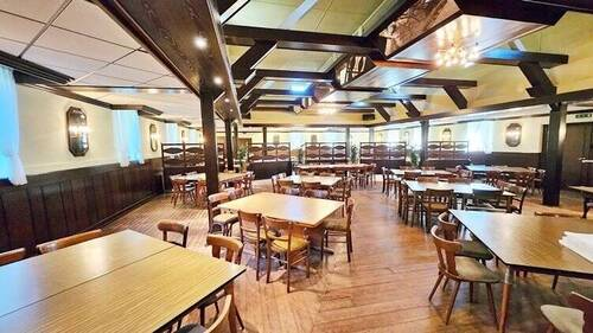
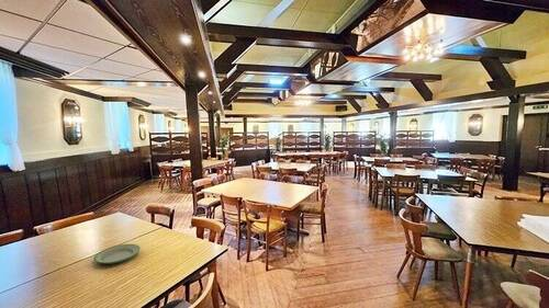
+ plate [93,243,141,265]
